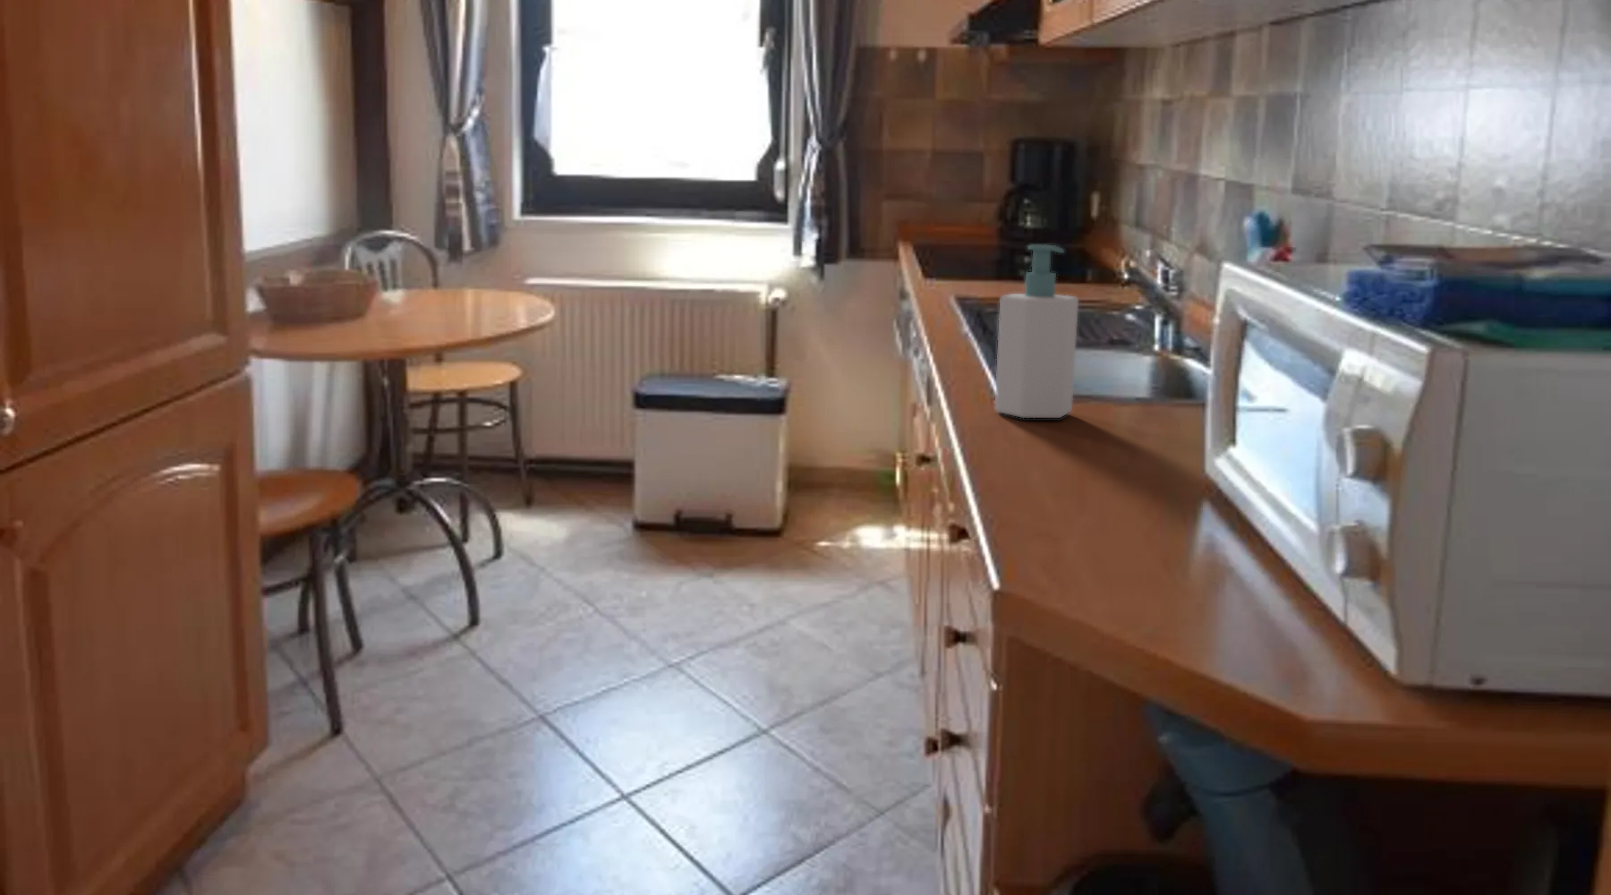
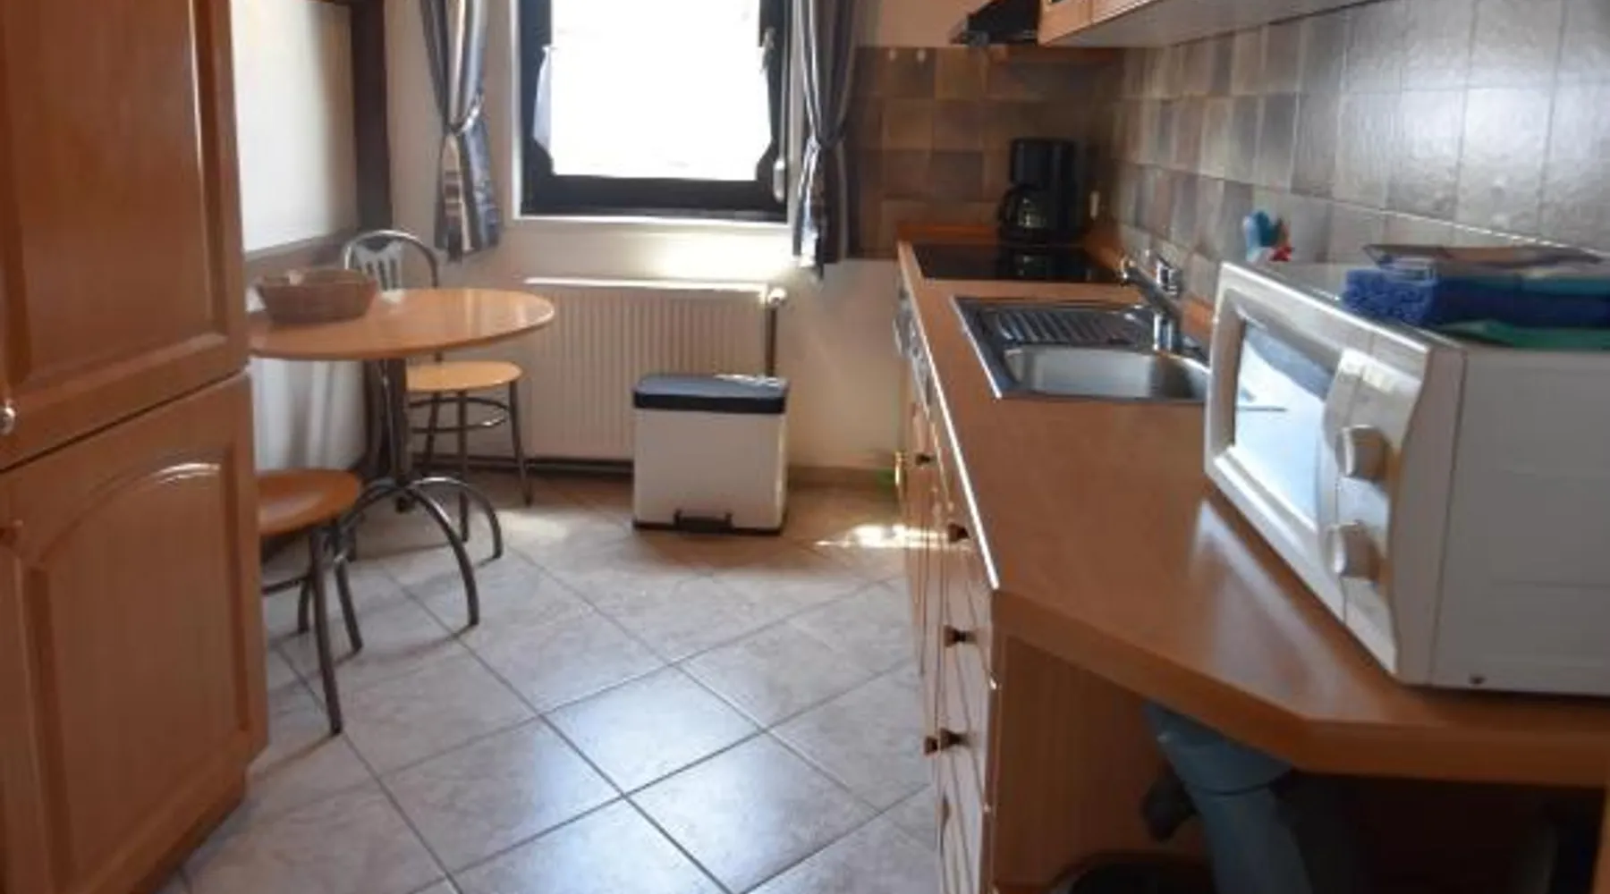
- soap bottle [994,245,1080,419]
